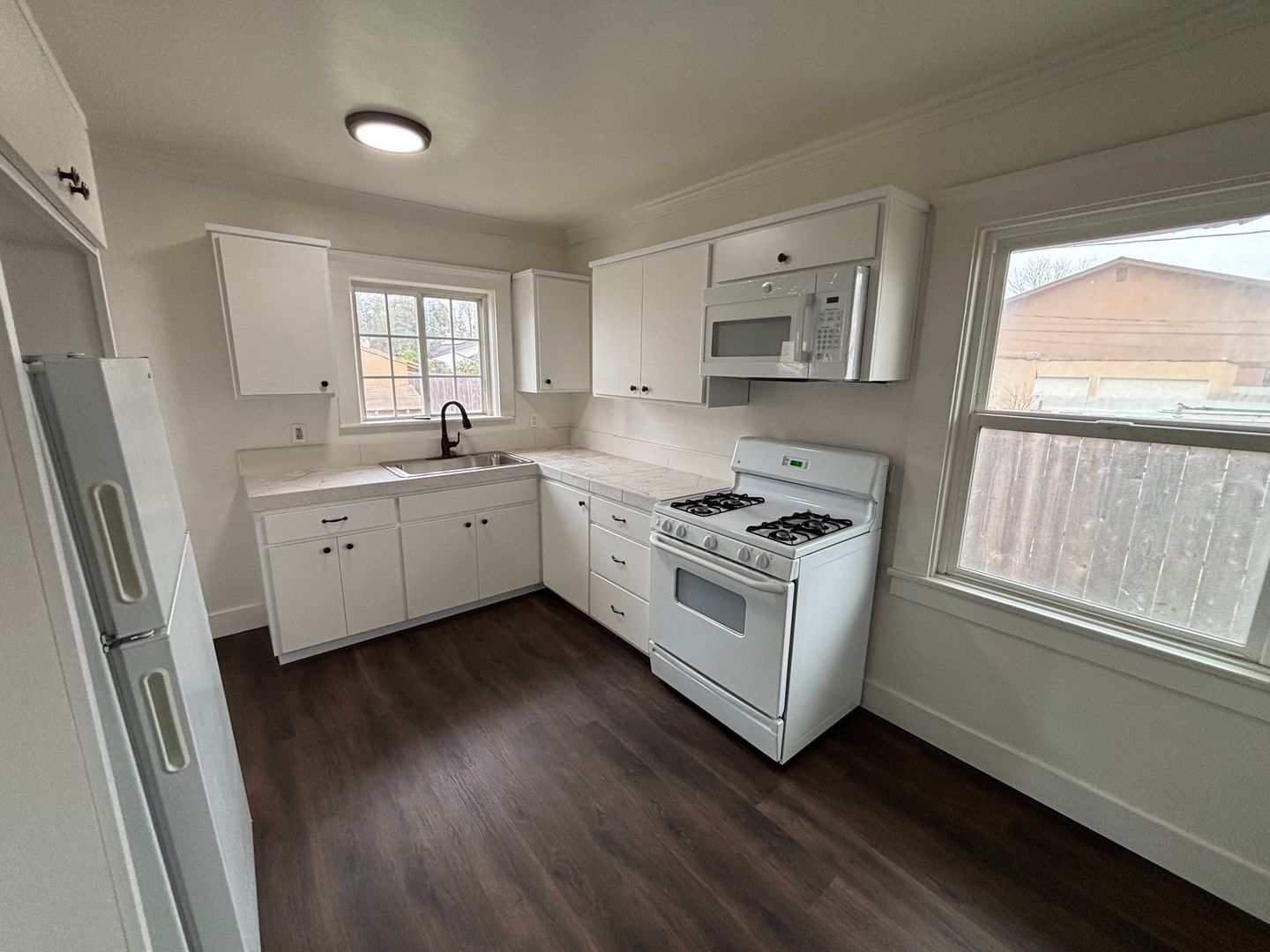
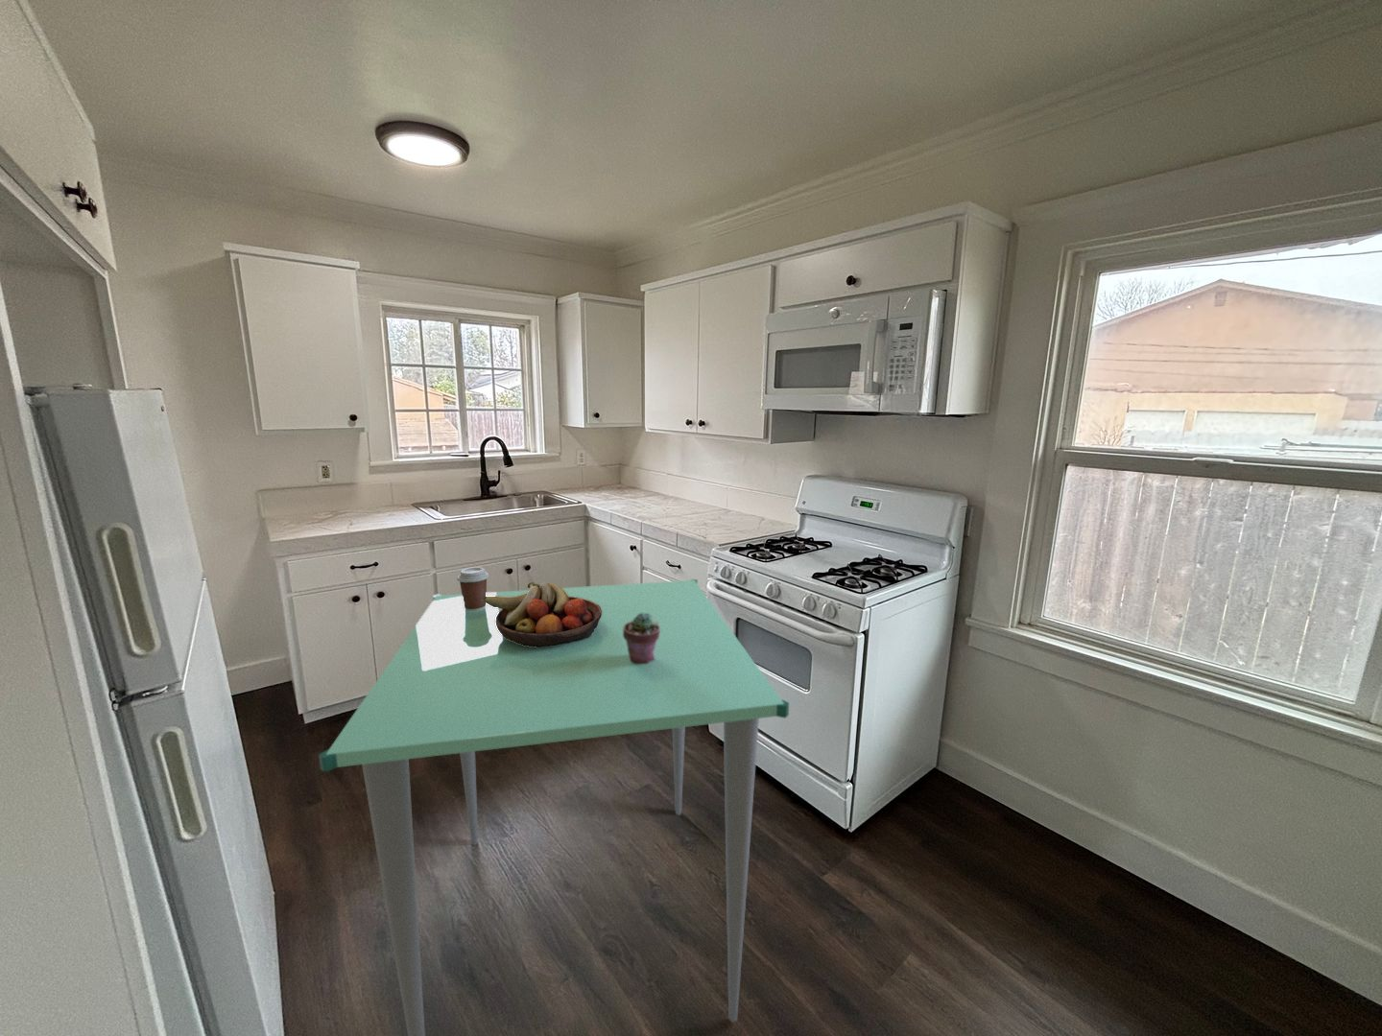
+ fruit bowl [483,581,602,648]
+ dining table [318,579,790,1036]
+ coffee cup [456,566,490,612]
+ potted succulent [622,613,661,664]
